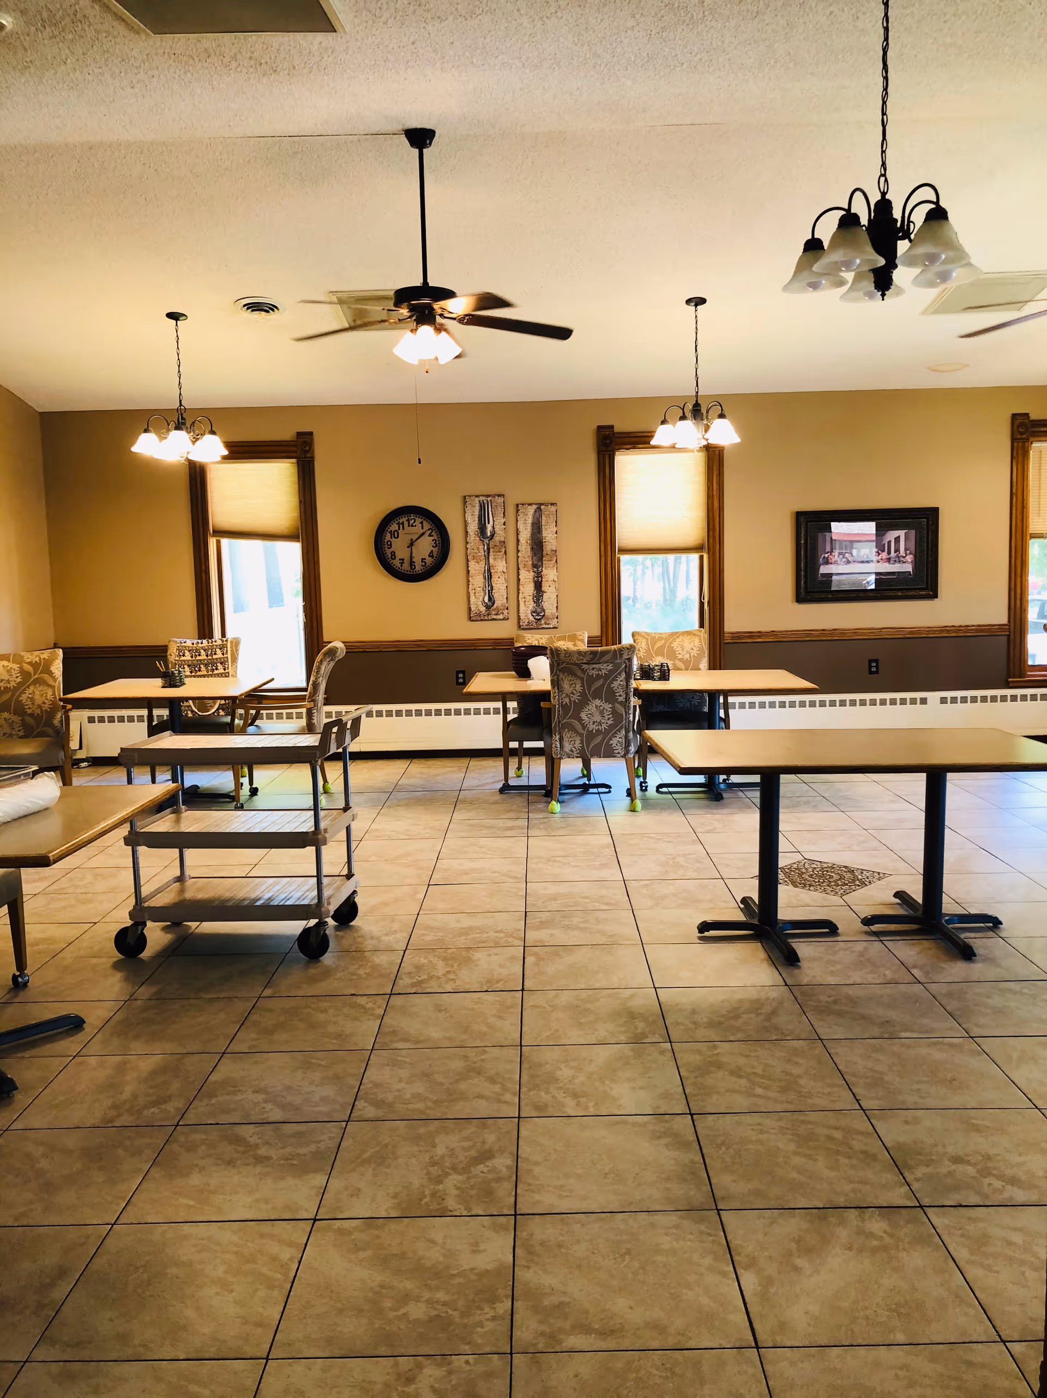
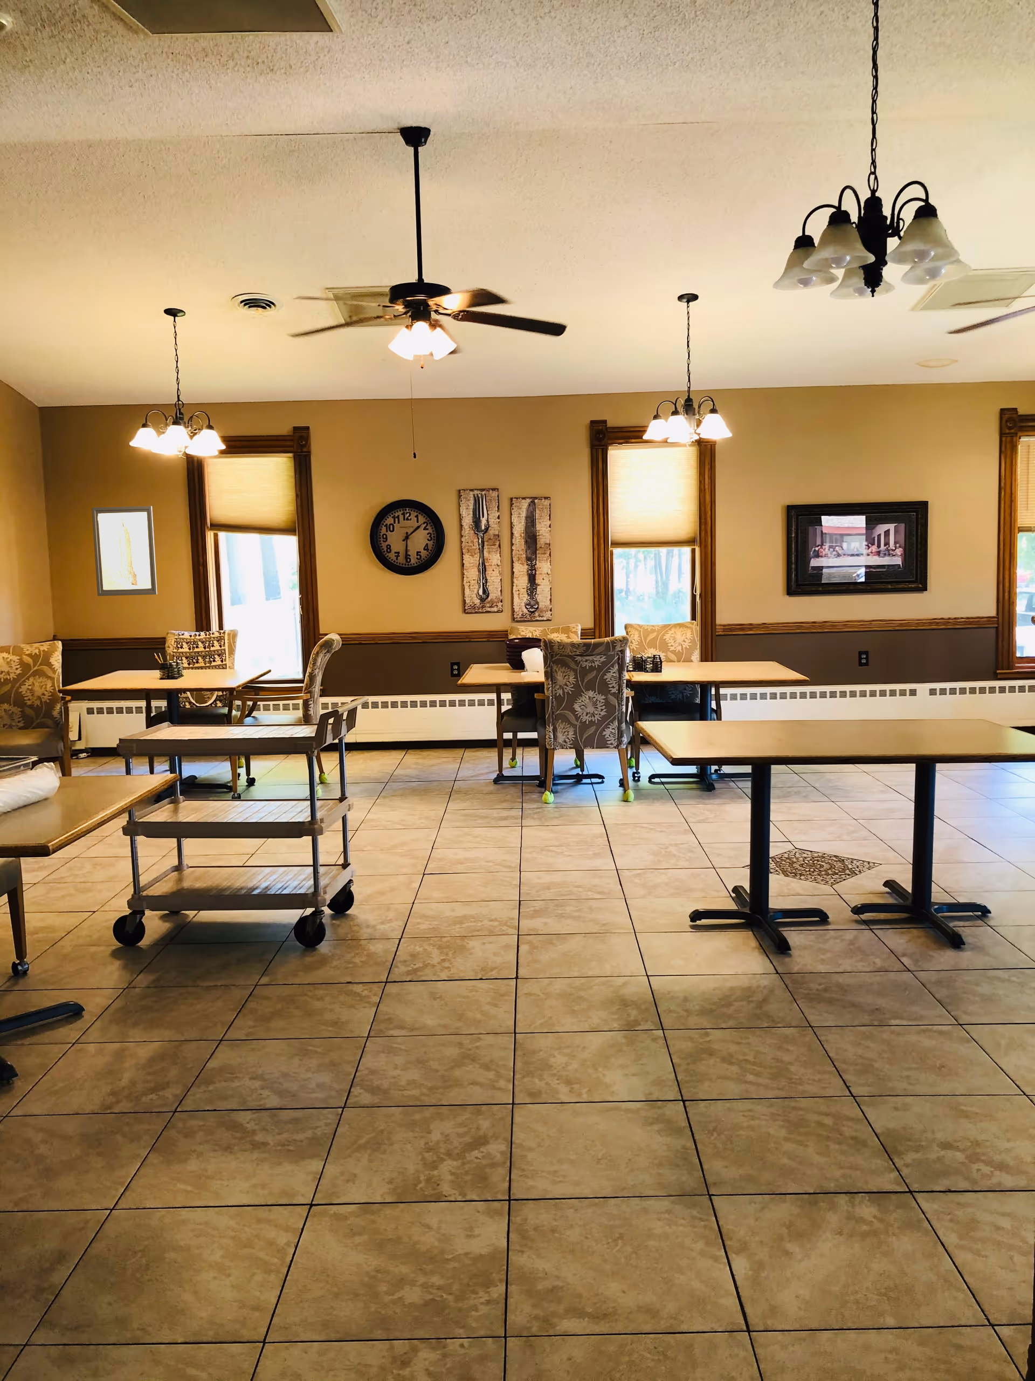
+ wall art [91,506,158,597]
